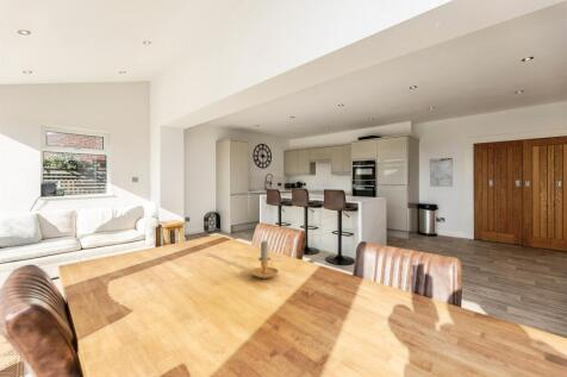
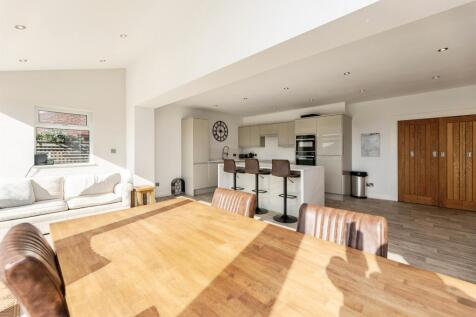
- candle [250,240,280,279]
